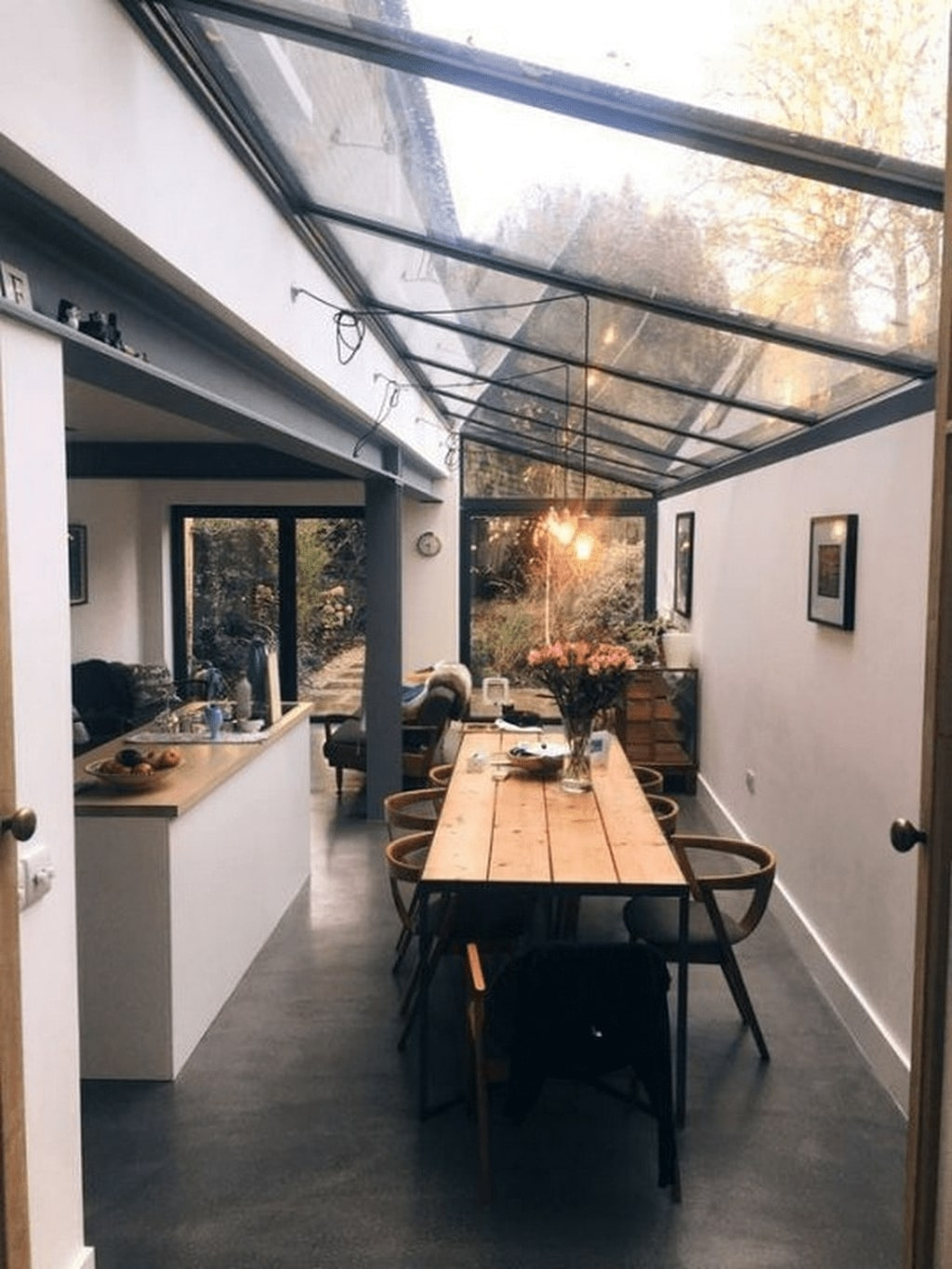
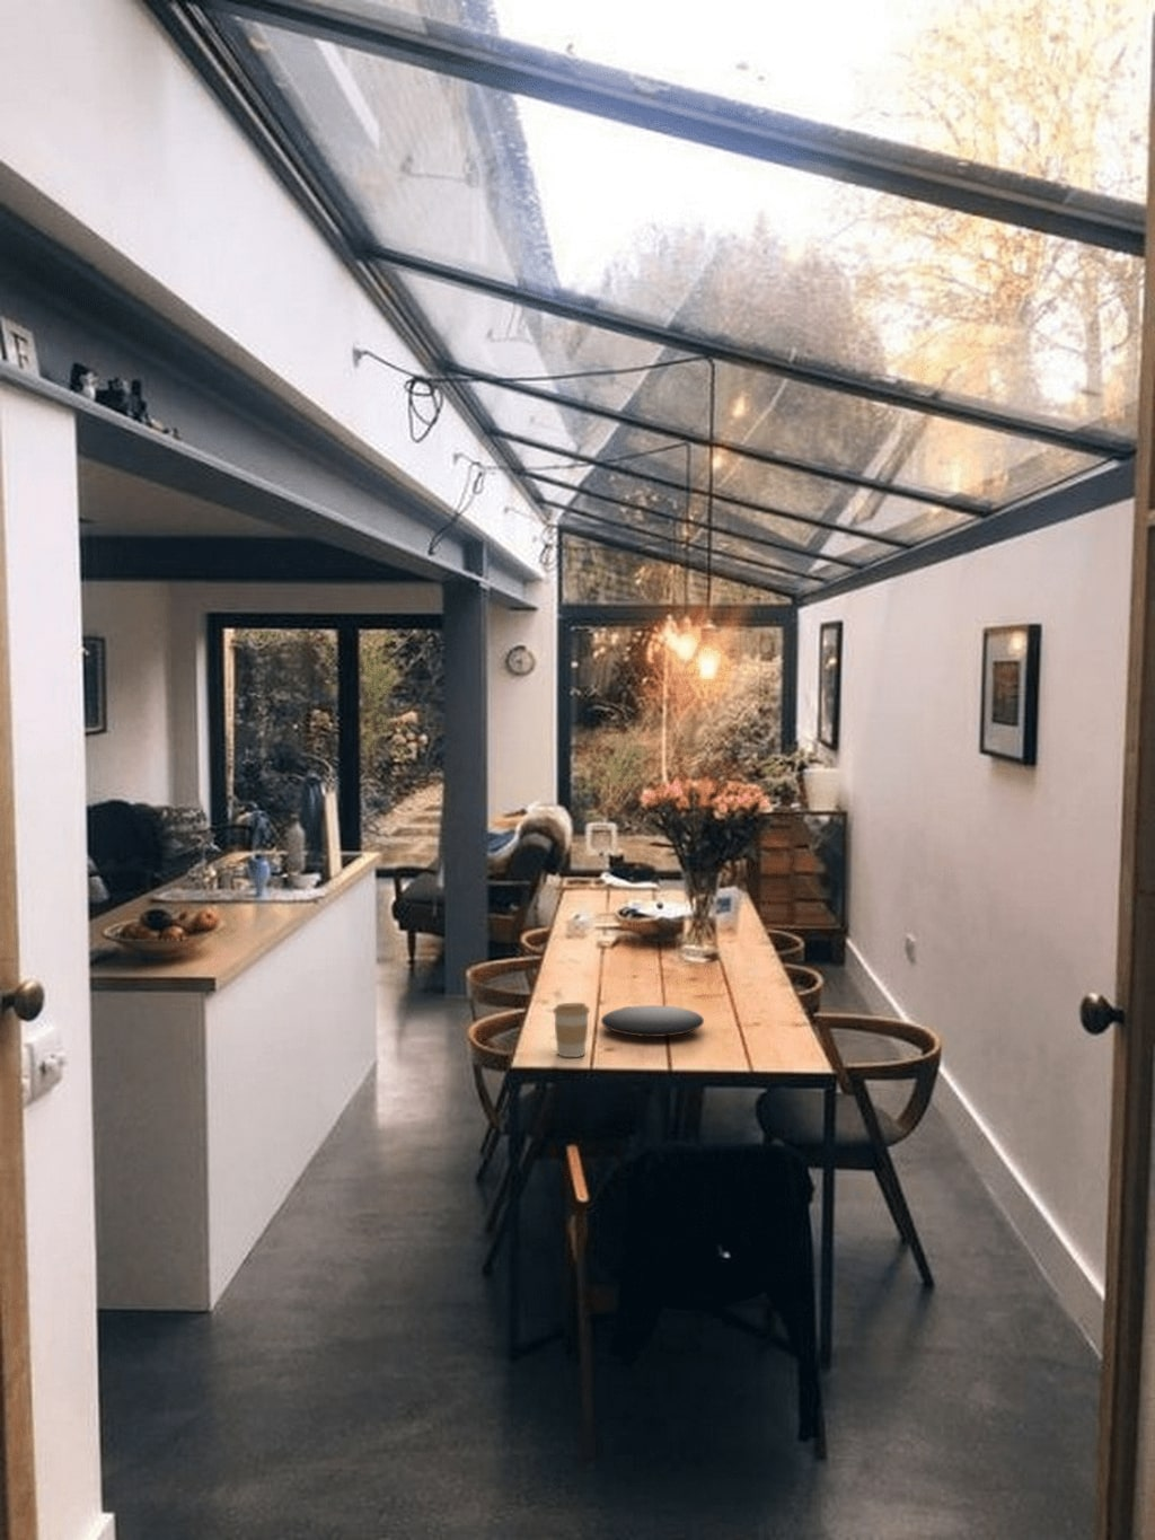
+ plate [601,1004,705,1038]
+ coffee cup [552,1002,591,1058]
